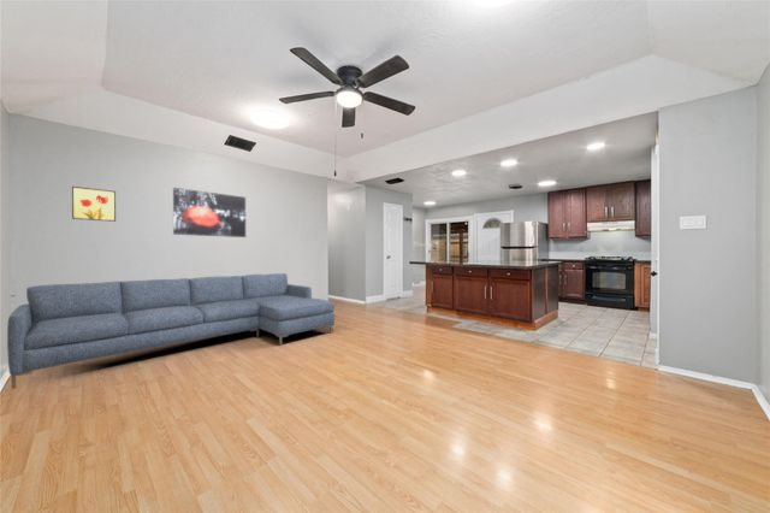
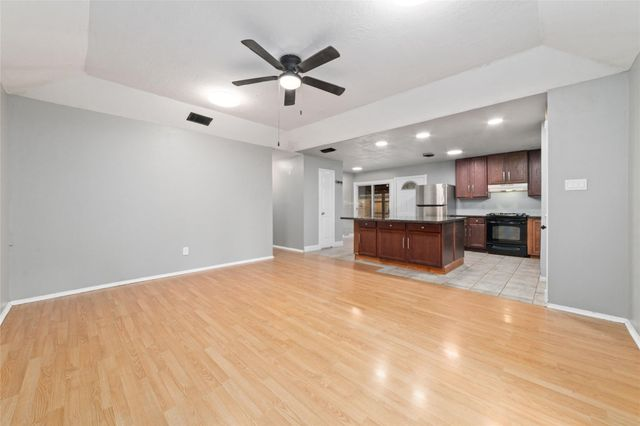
- wall art [71,185,117,223]
- wall art [172,187,247,238]
- sofa [6,272,336,390]
